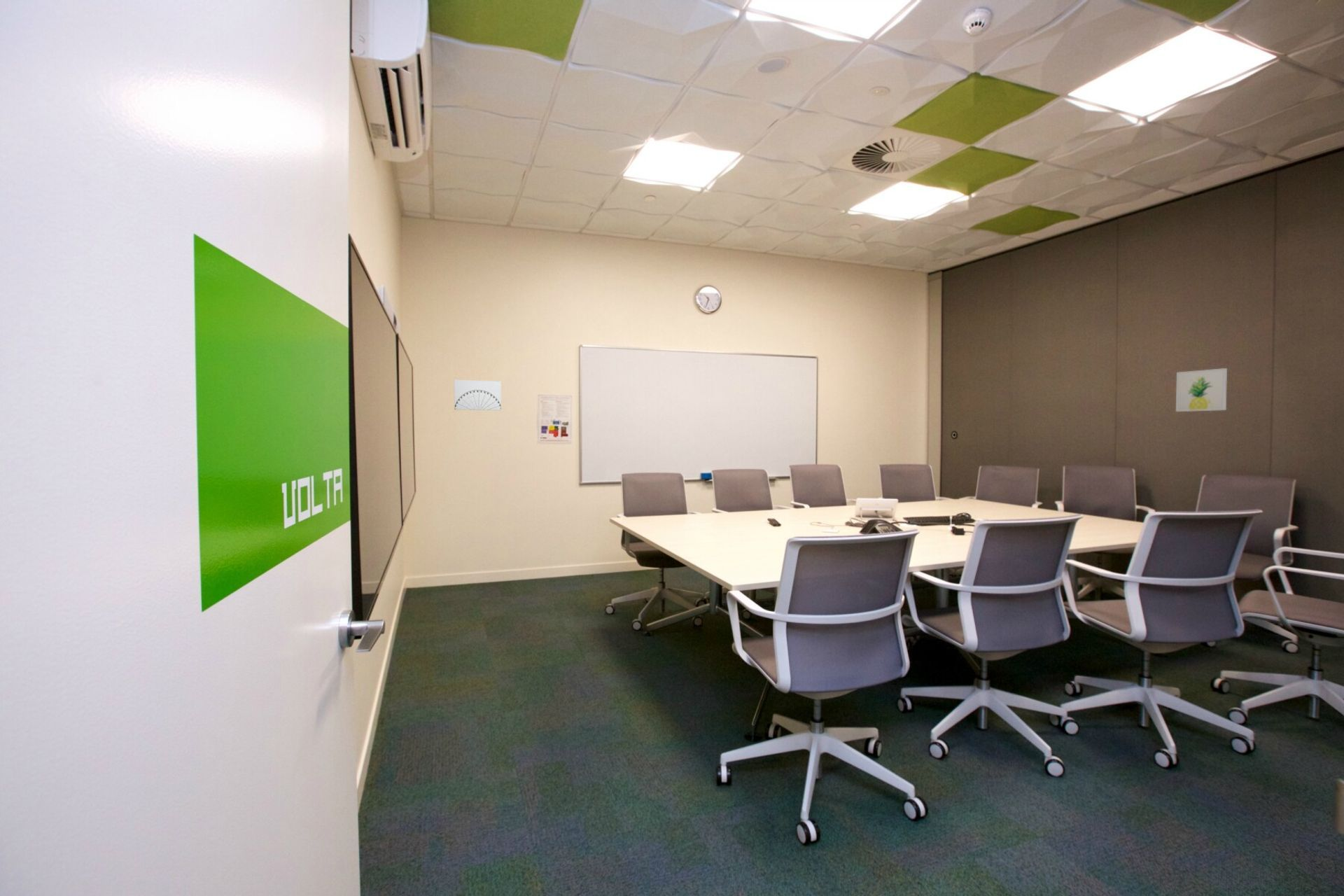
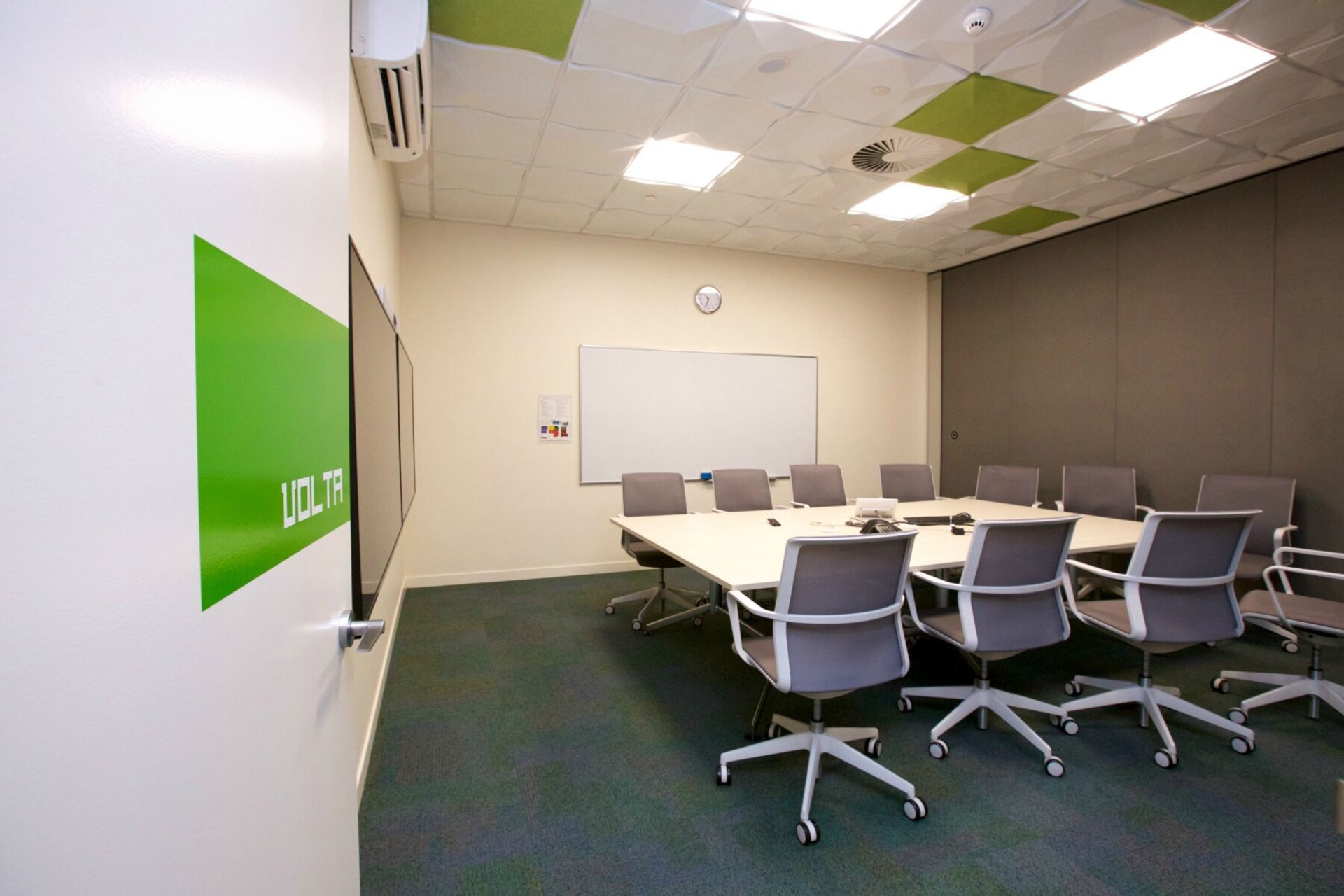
- wall art [1175,367,1228,412]
- wall art [454,379,502,411]
